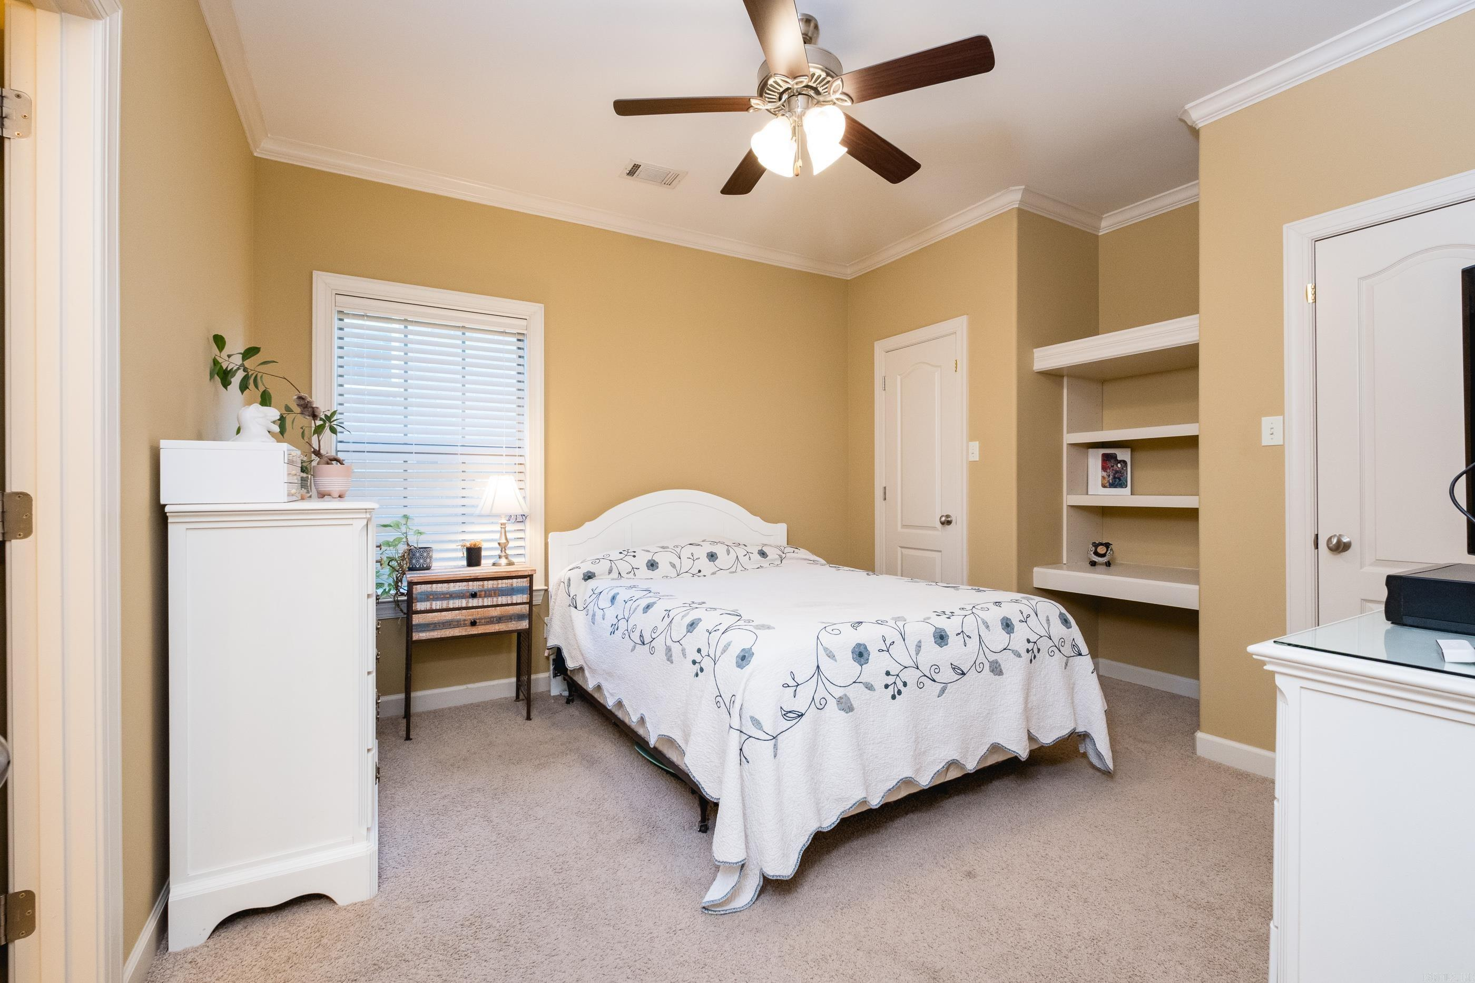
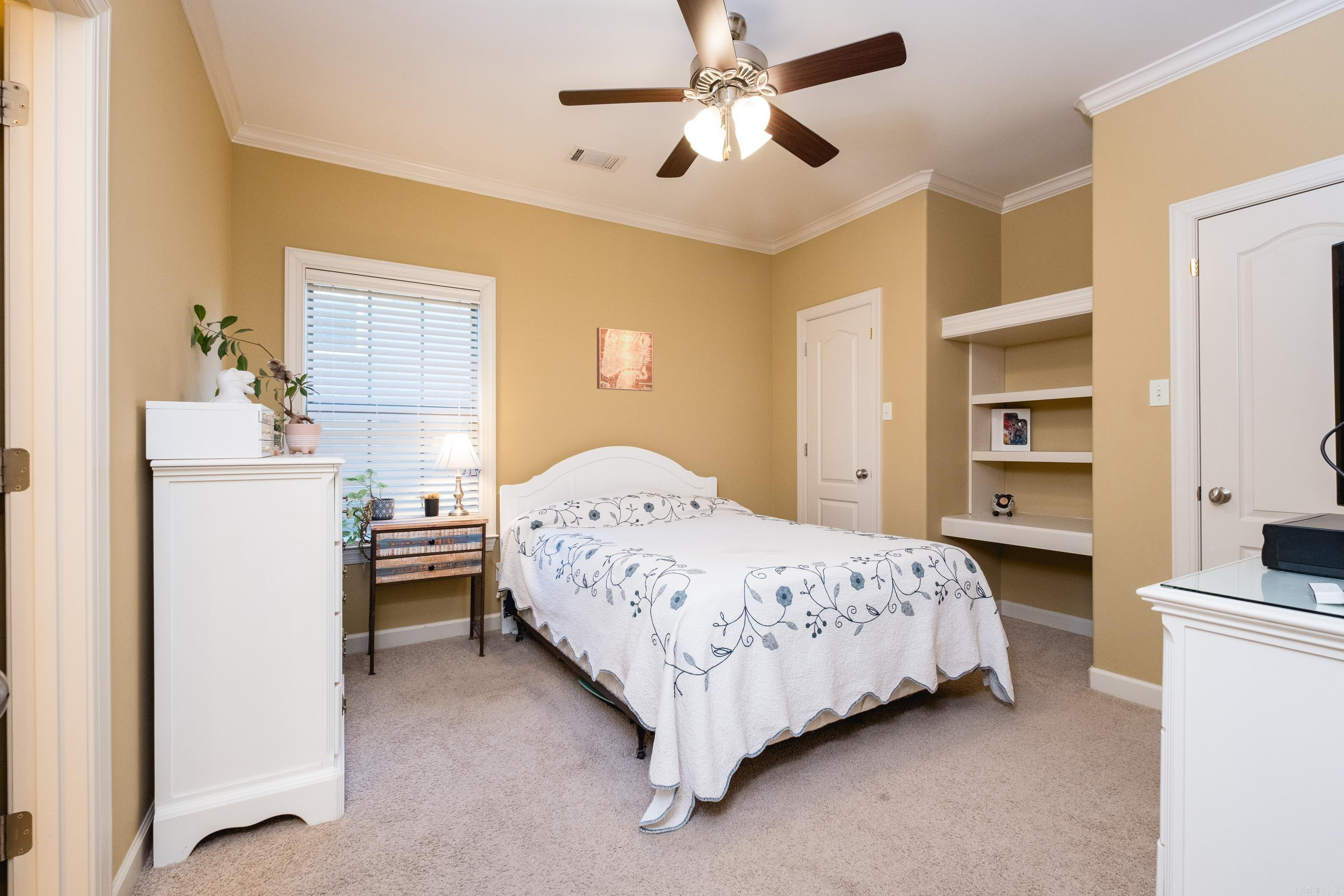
+ wall art [596,327,654,392]
